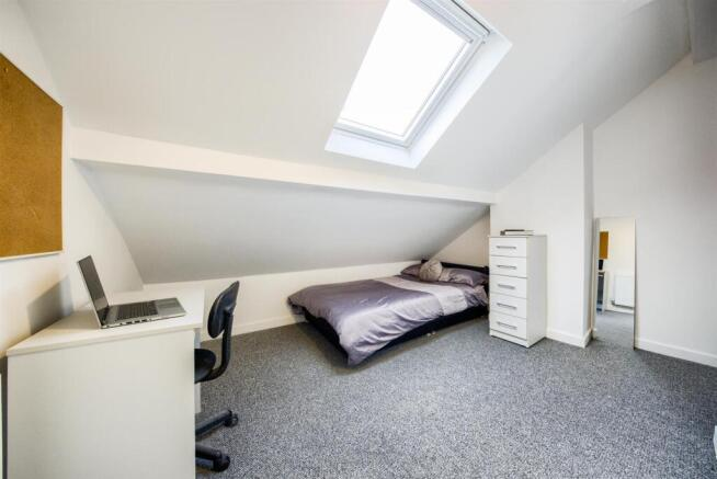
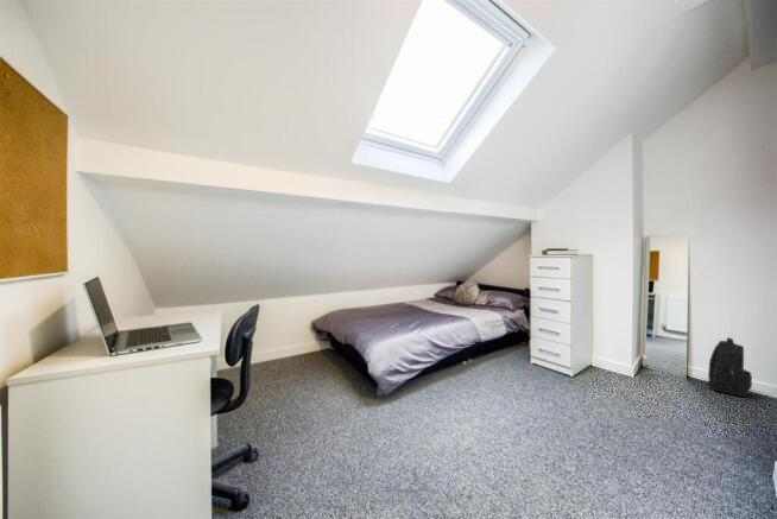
+ backpack [706,336,753,398]
